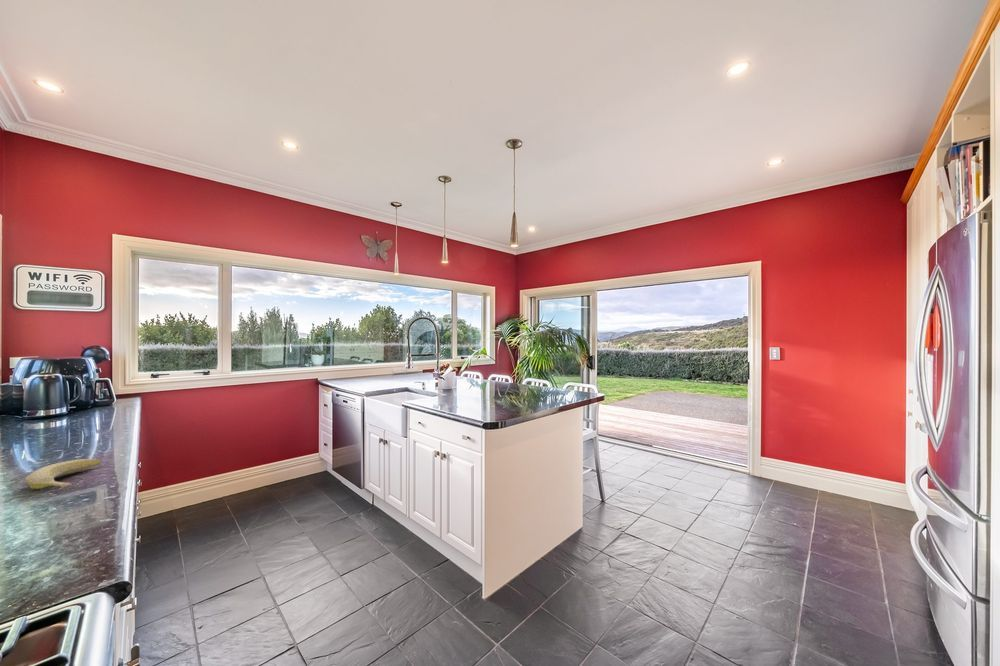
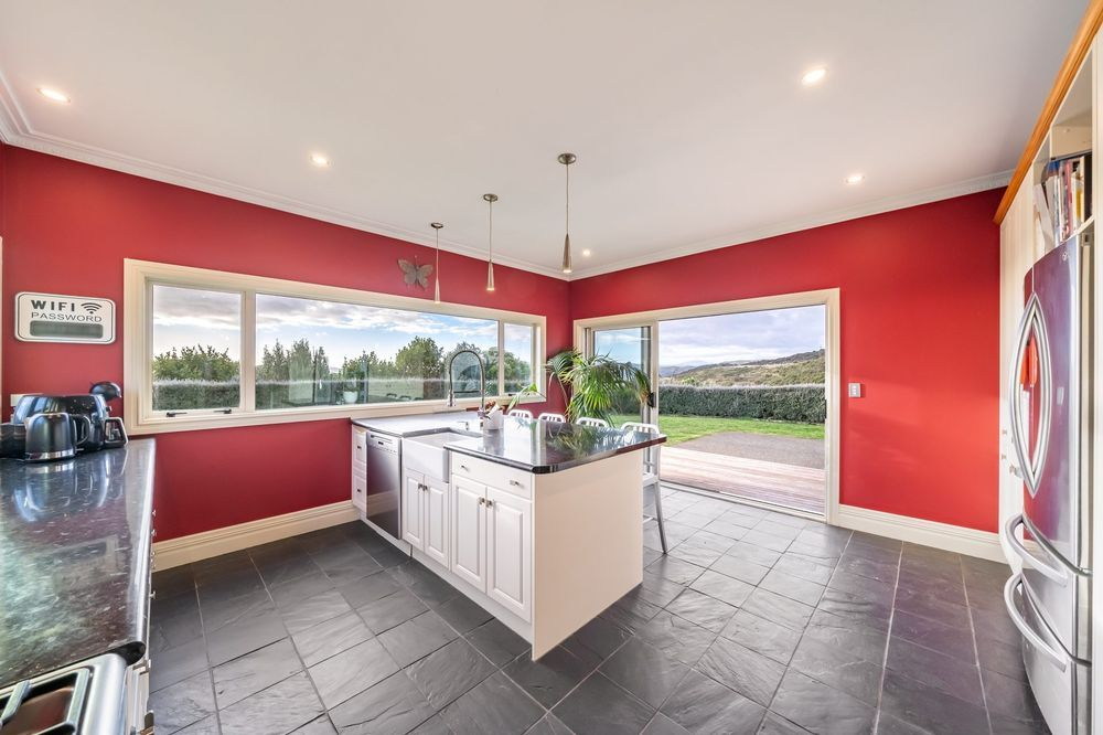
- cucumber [24,458,102,490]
